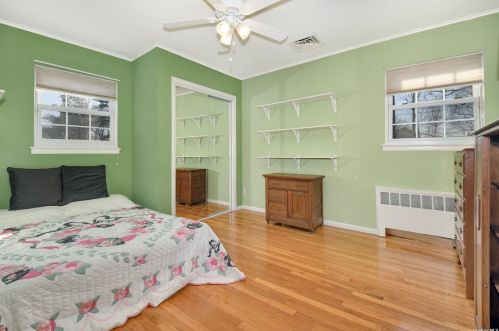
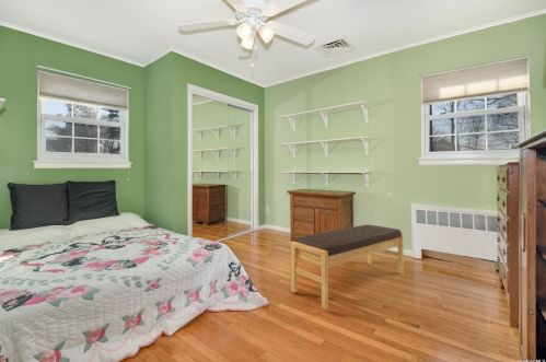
+ bench [290,223,405,311]
